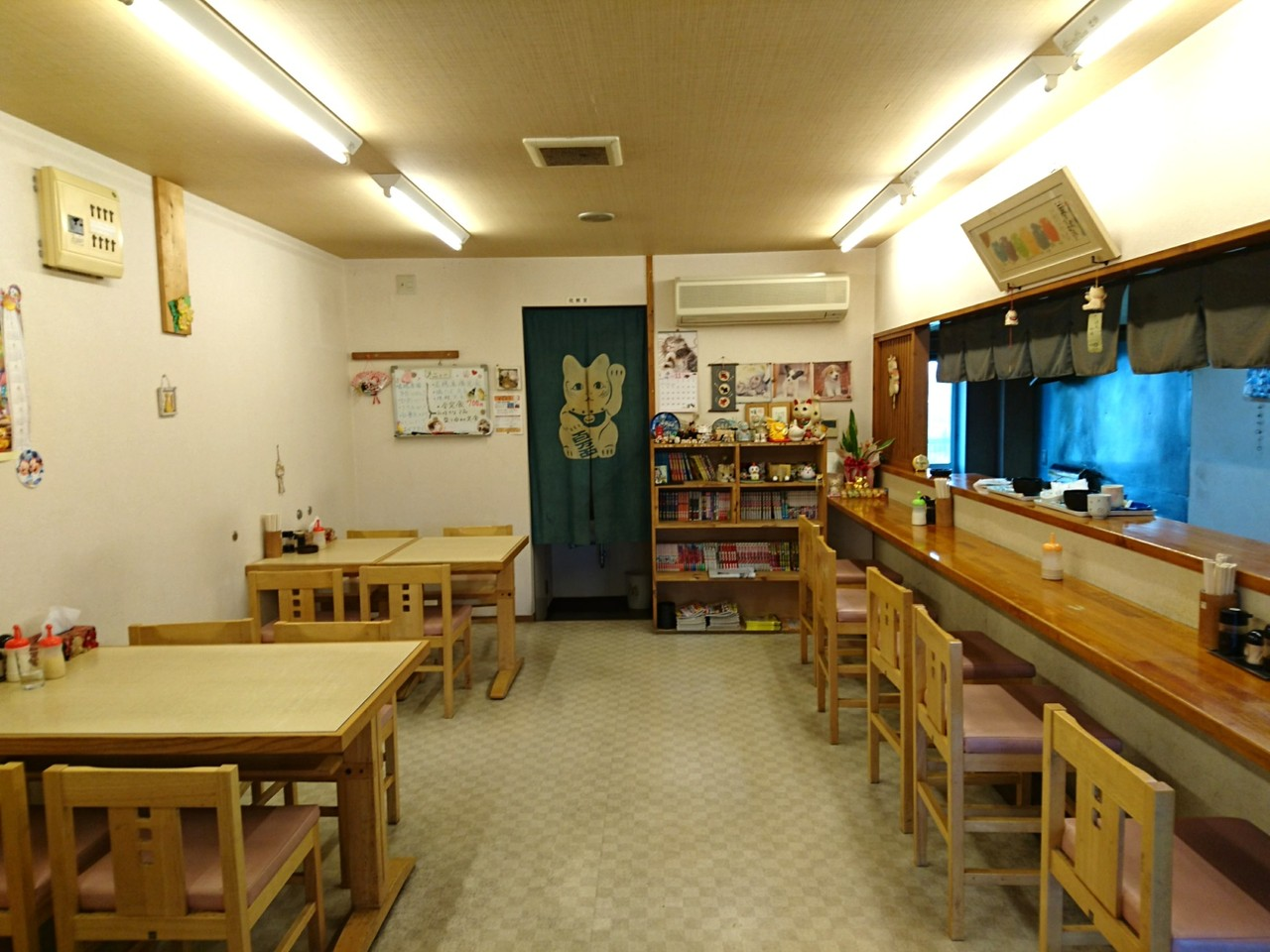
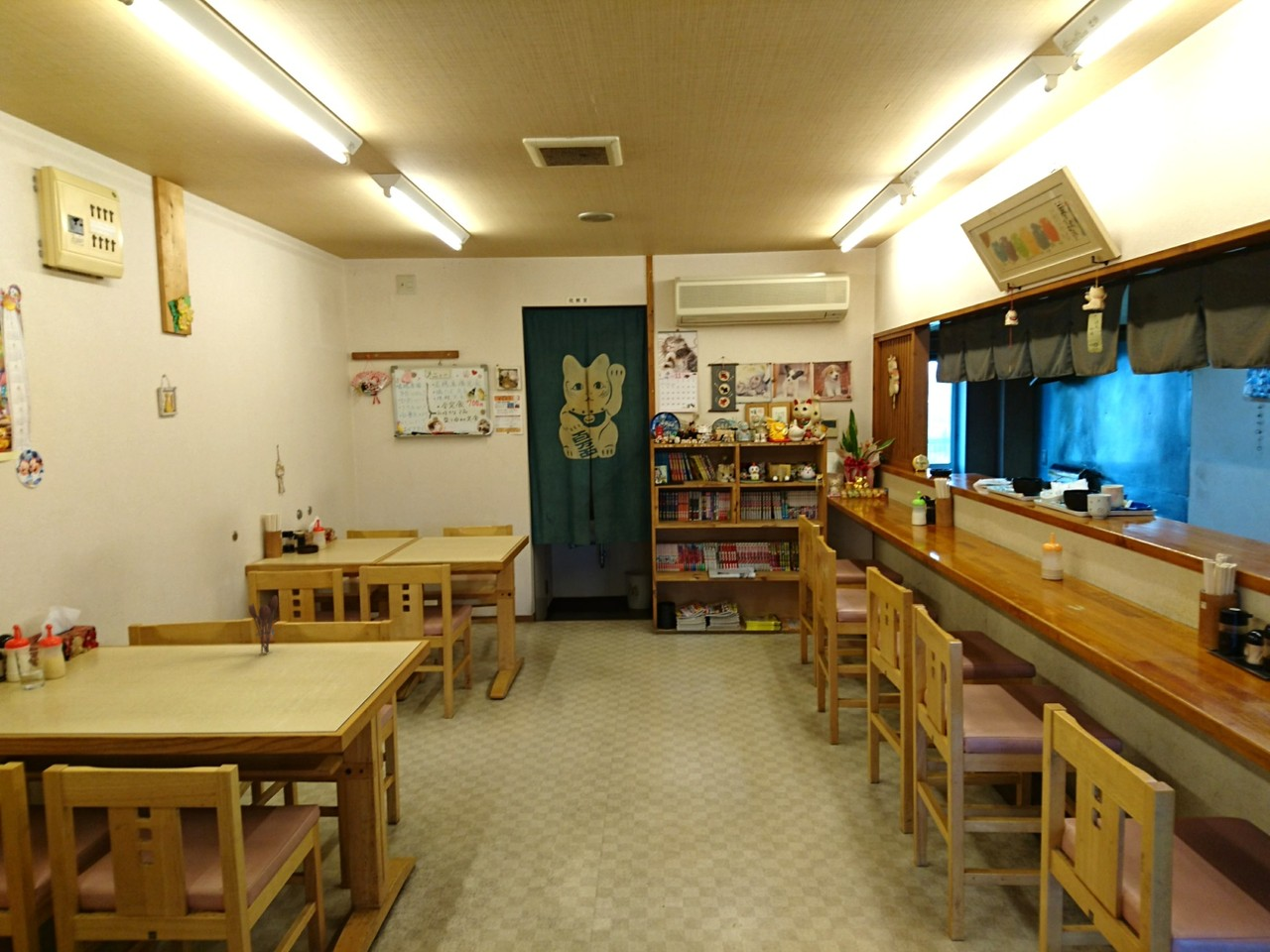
+ utensil holder [248,594,279,654]
